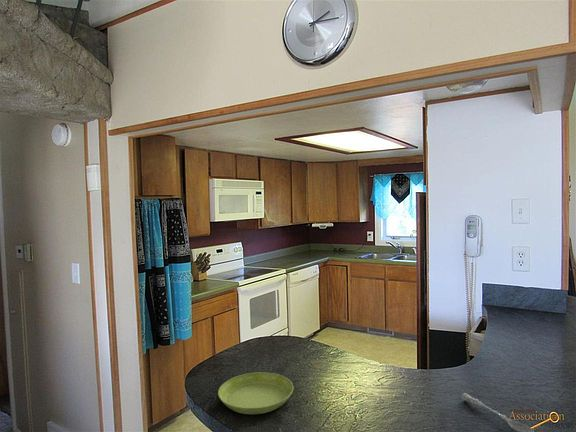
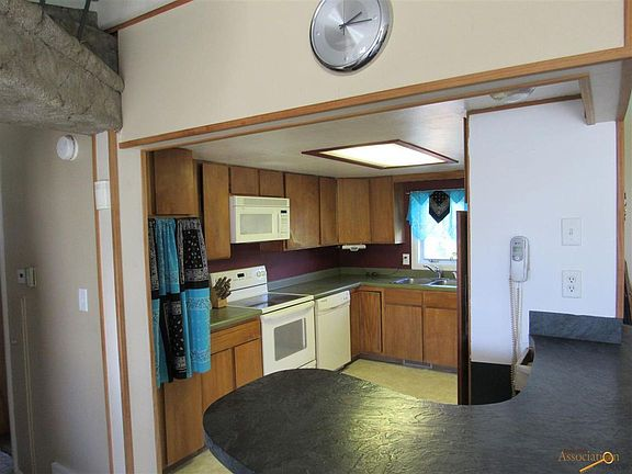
- soupspoon [461,392,535,432]
- saucer [217,371,294,415]
